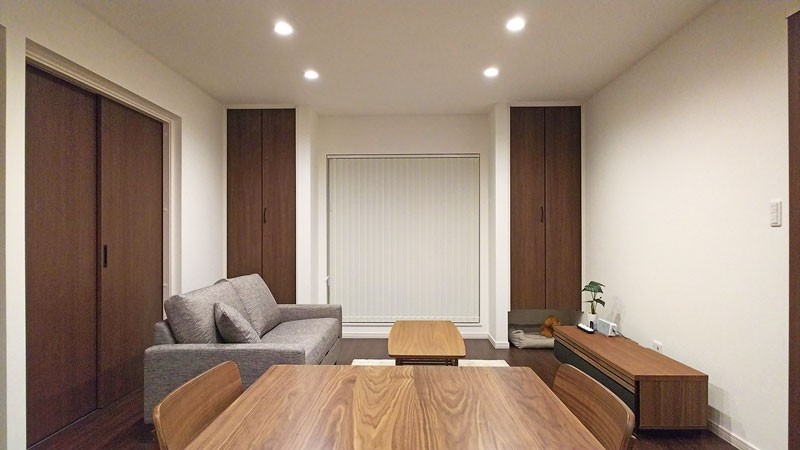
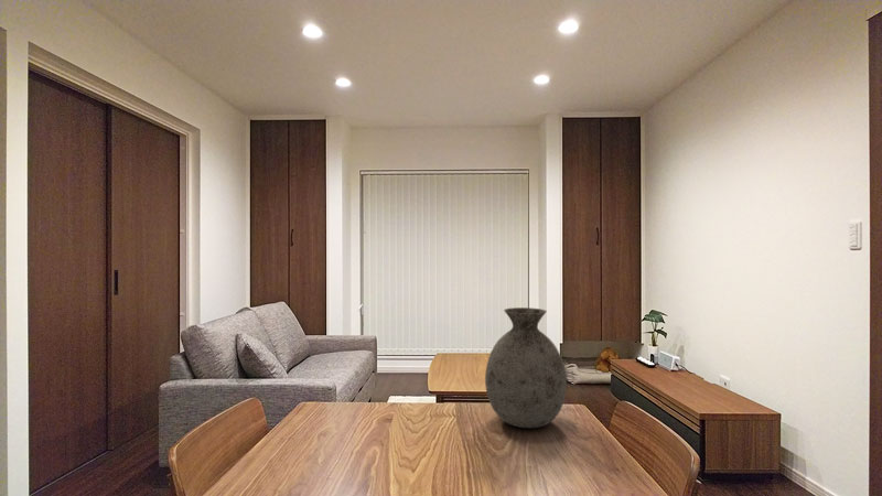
+ vase [484,306,568,429]
